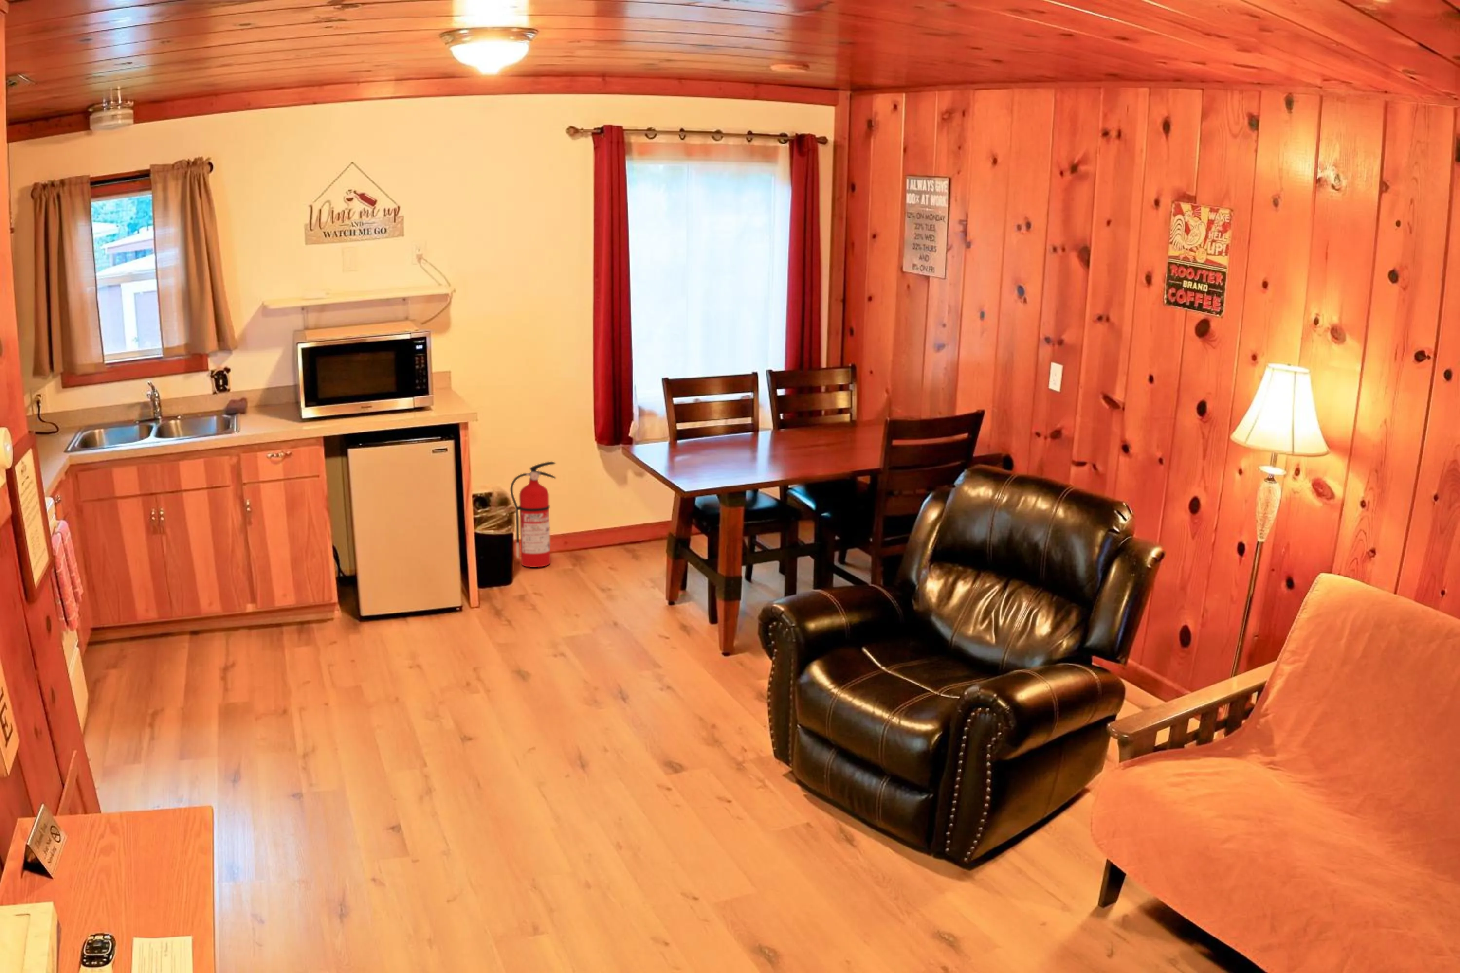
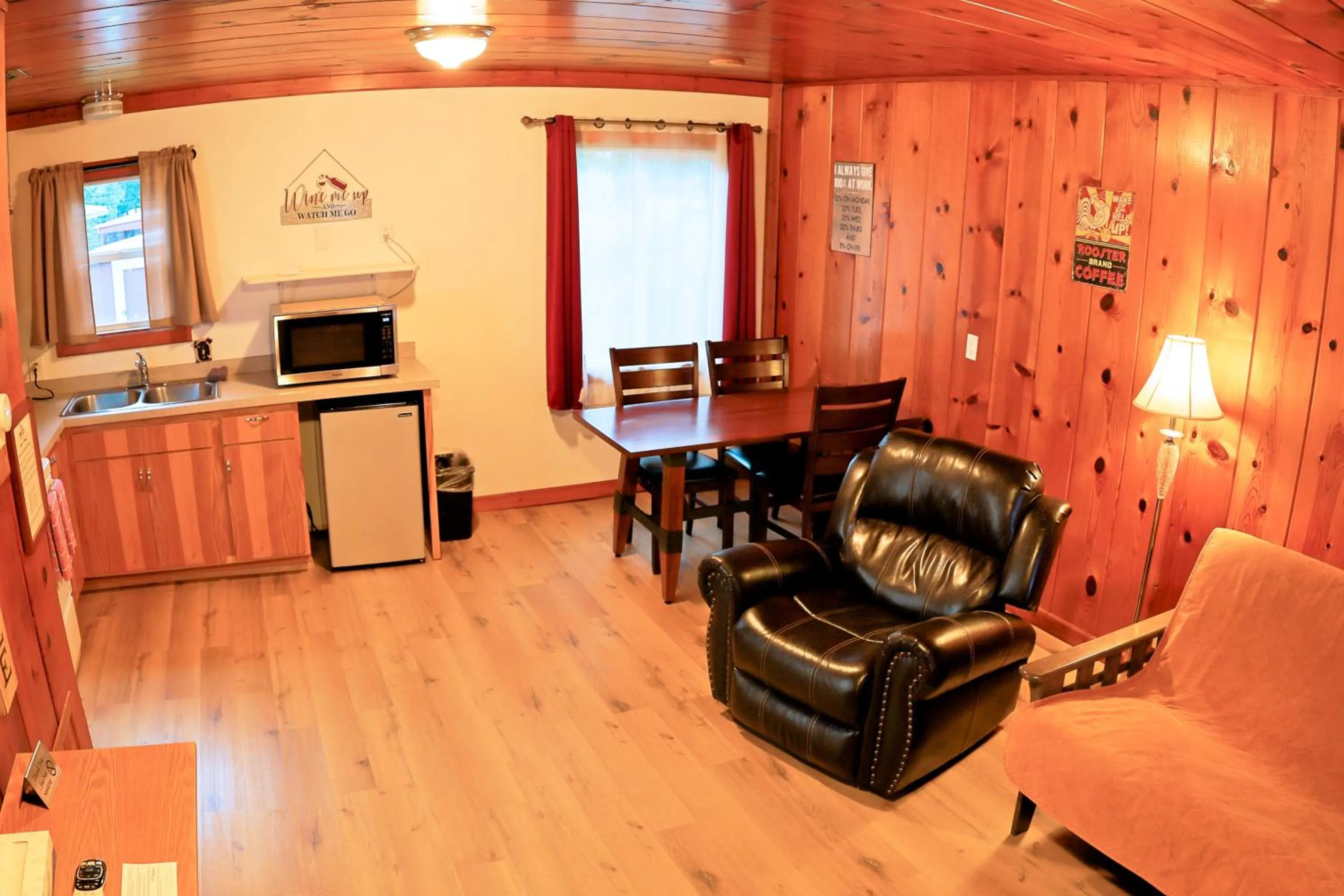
- fire extinguisher [509,462,556,568]
